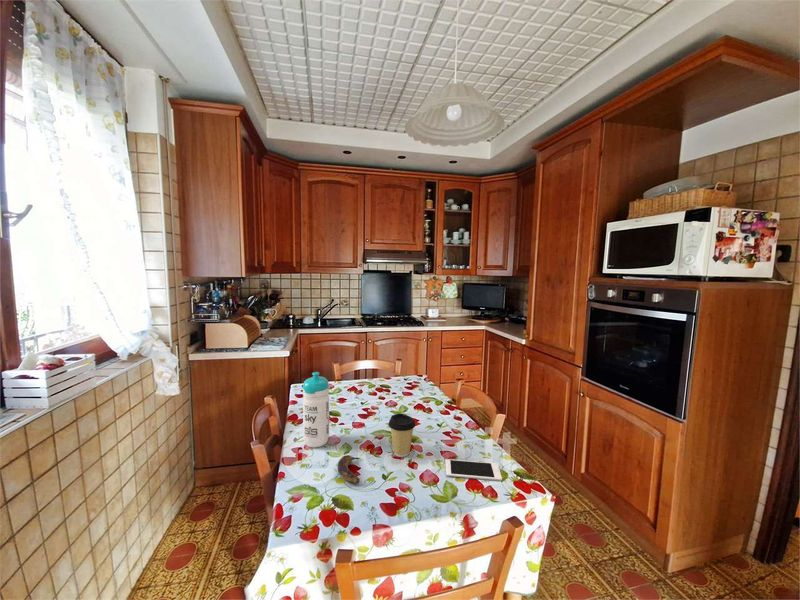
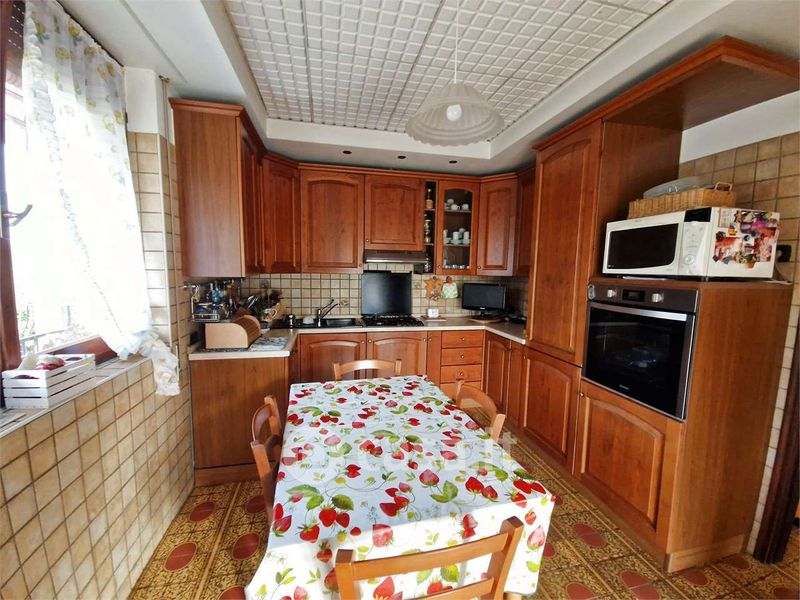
- banana [337,454,362,484]
- water bottle [302,371,330,448]
- coffee cup [387,412,417,458]
- cell phone [445,458,503,482]
